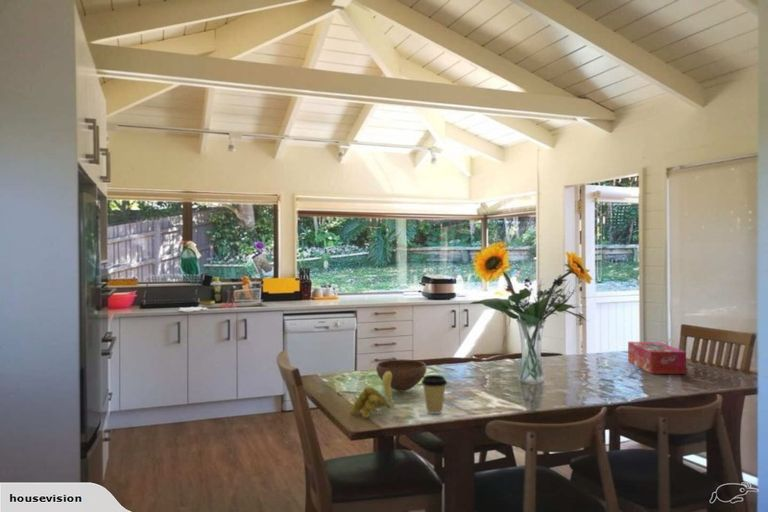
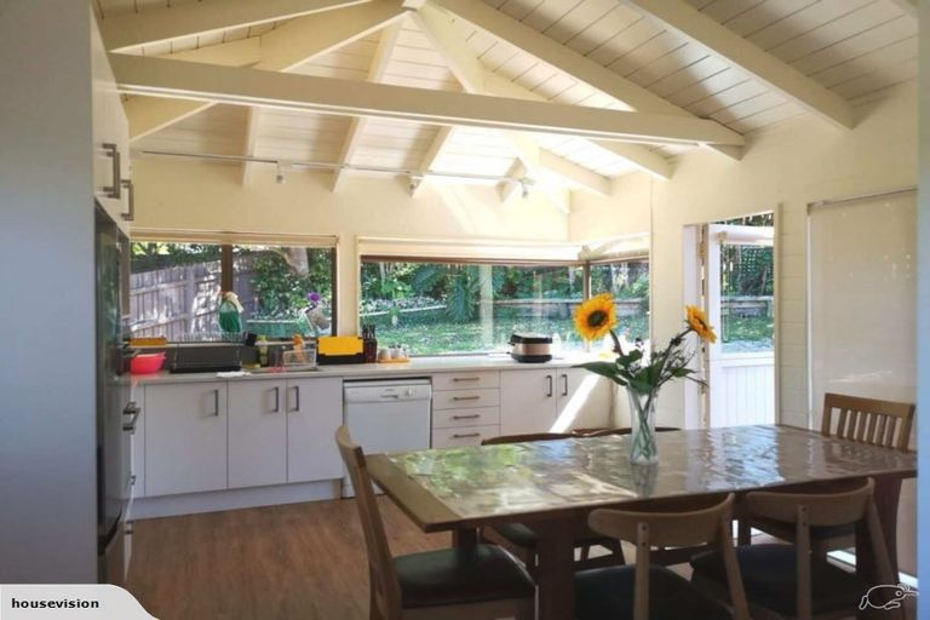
- tissue box [627,341,687,375]
- bowl [375,358,427,392]
- coffee cup [420,374,448,415]
- banana [350,372,395,420]
